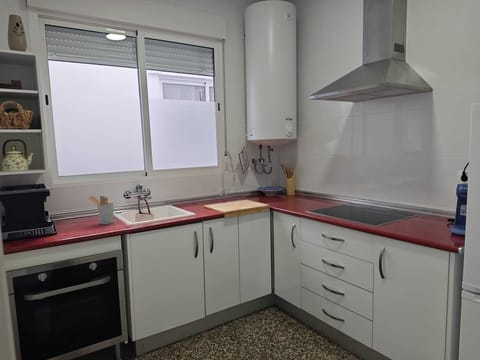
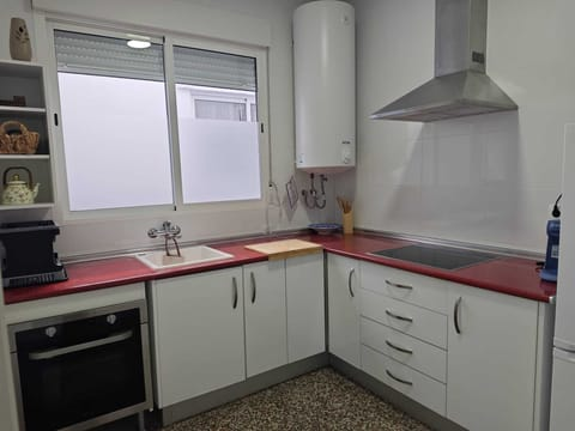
- utensil holder [87,195,115,225]
